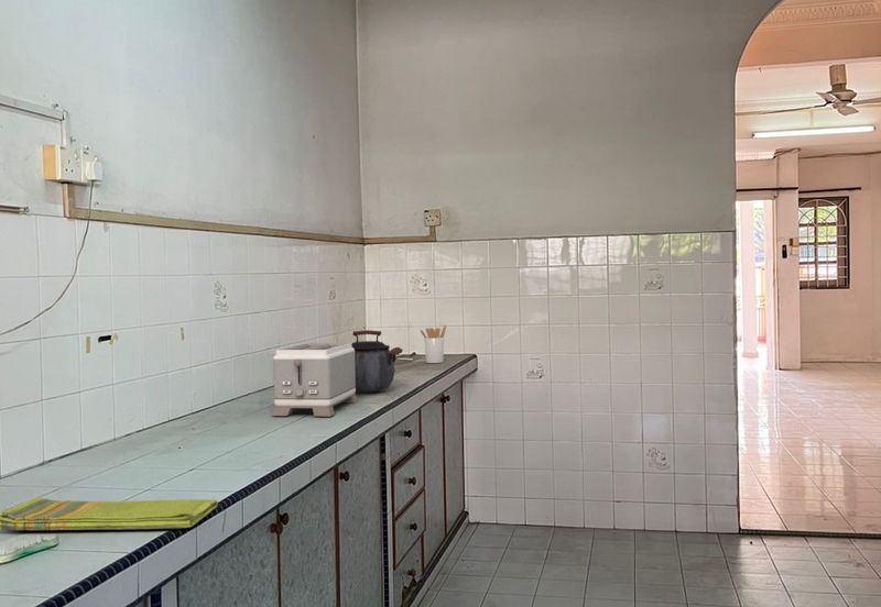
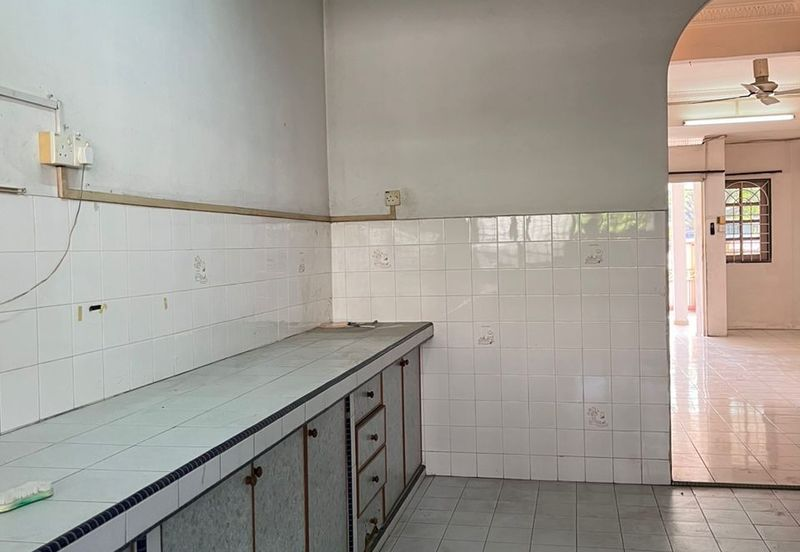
- kettle [351,329,404,393]
- dish towel [0,497,219,531]
- utensil holder [420,324,447,364]
- toaster [271,342,359,418]
